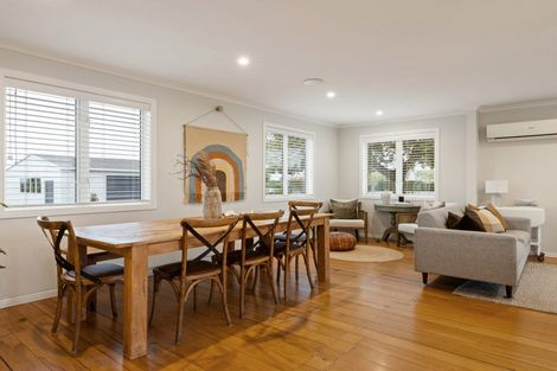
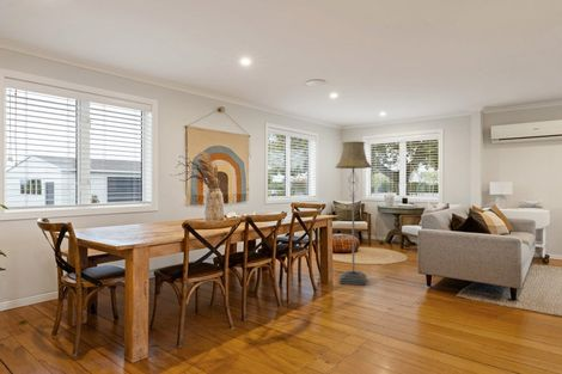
+ floor lamp [334,140,373,287]
